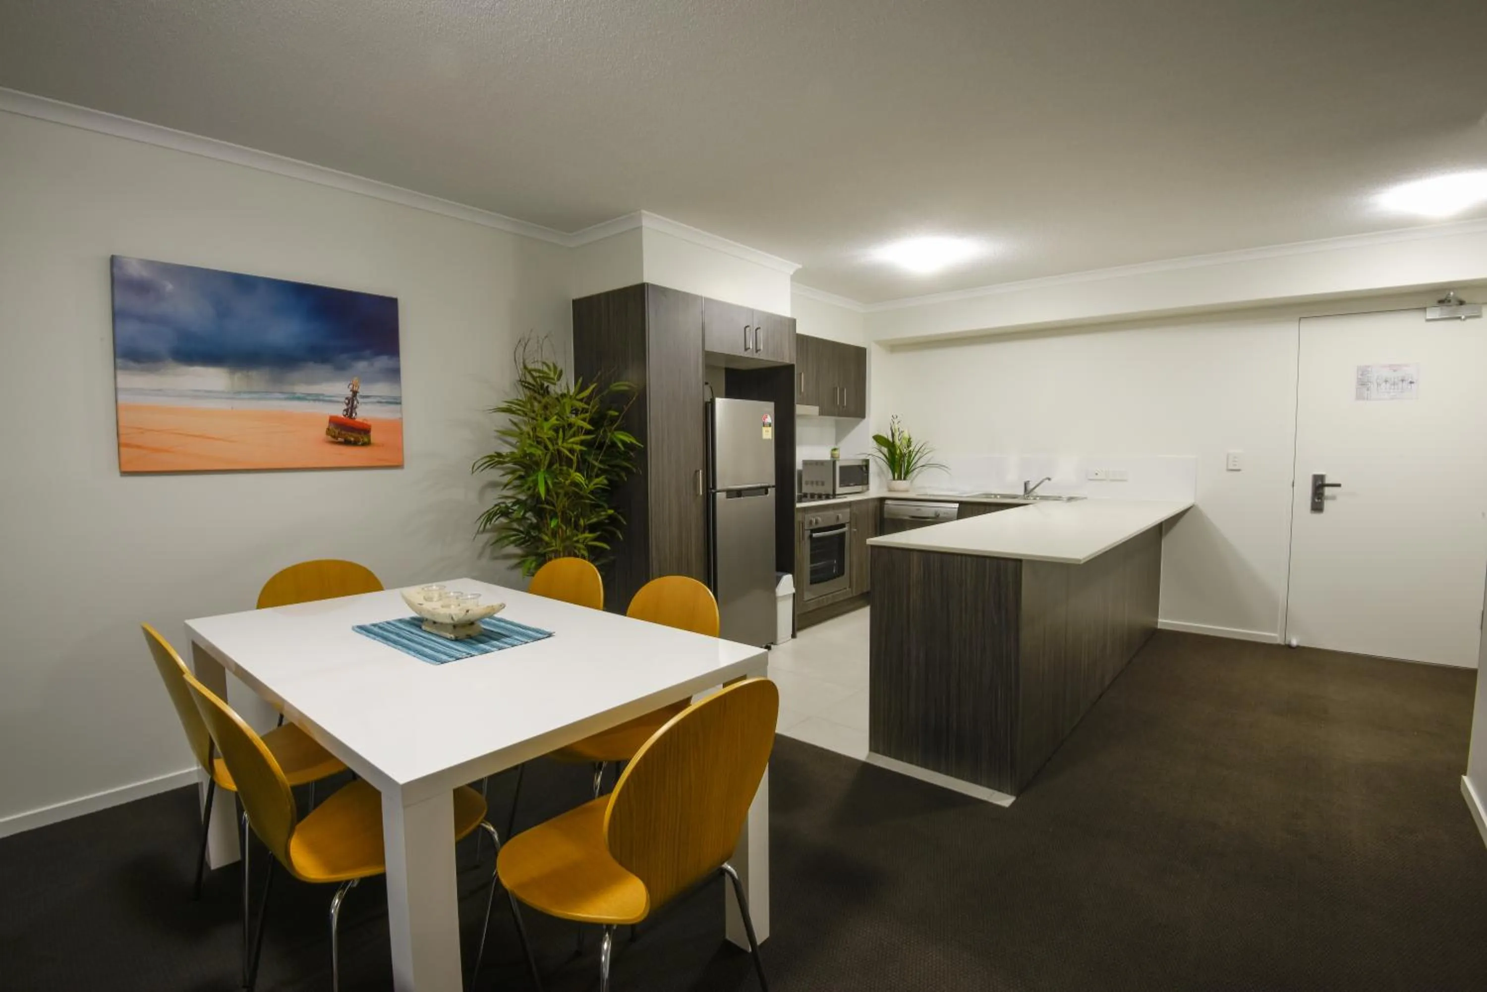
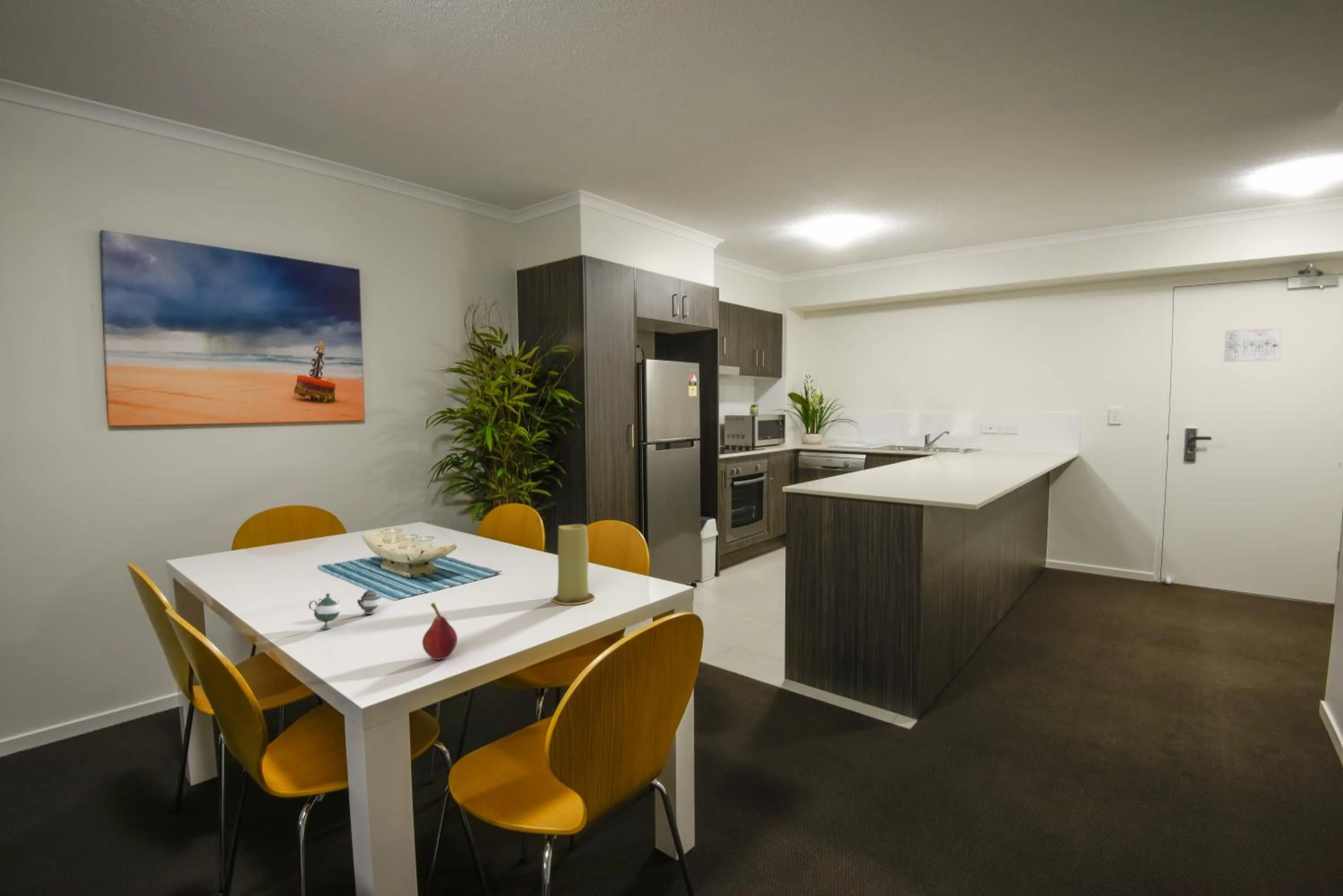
+ teapot [308,589,382,629]
+ fruit [422,602,458,660]
+ candle [552,524,595,606]
